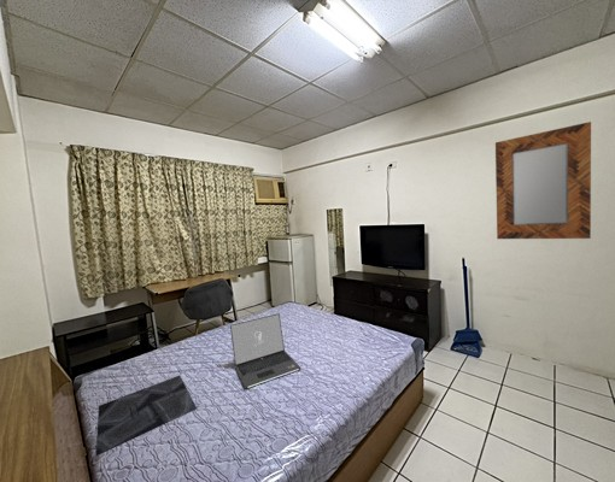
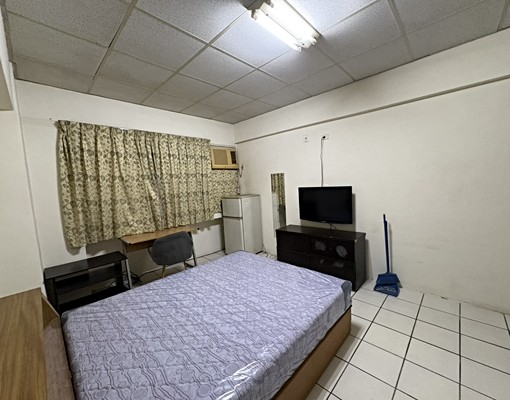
- decorative panel [95,375,198,455]
- laptop [229,312,301,390]
- home mirror [494,120,592,240]
